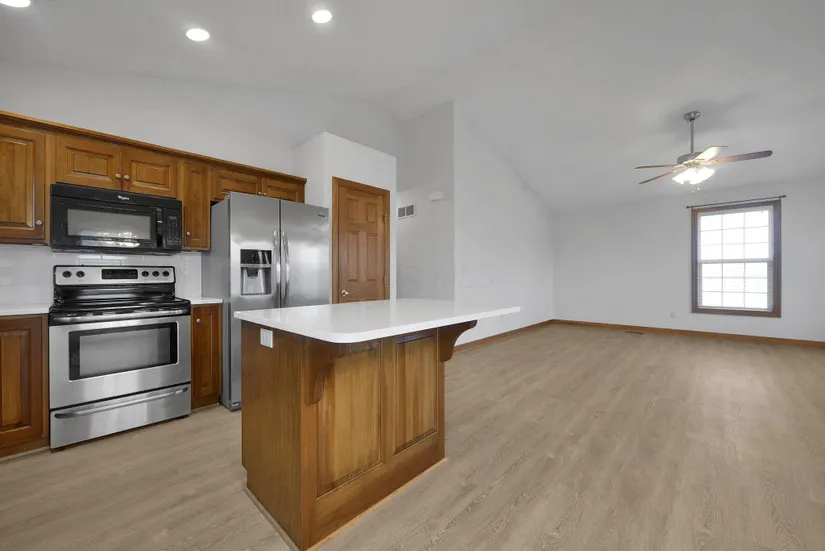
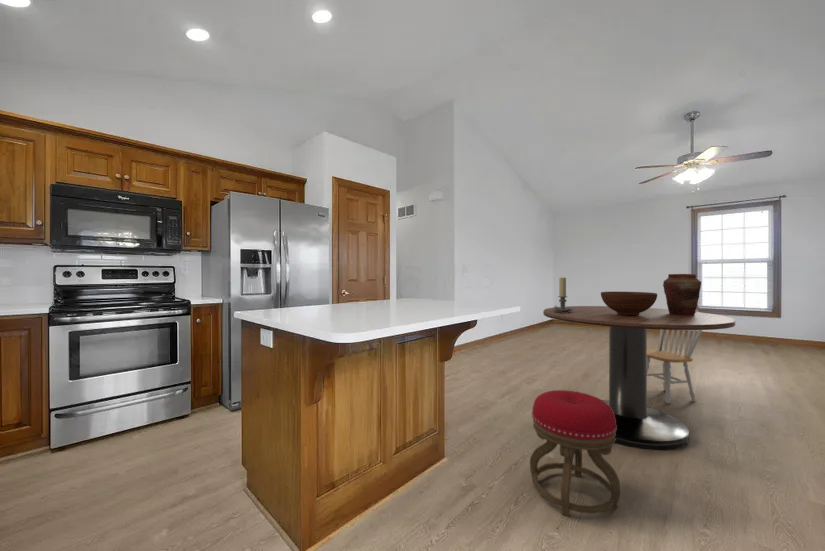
+ dining table [542,305,736,451]
+ chair [647,309,703,405]
+ stool [529,389,621,518]
+ candle holder [552,276,573,313]
+ fruit bowl [600,291,658,316]
+ vase [662,273,702,315]
